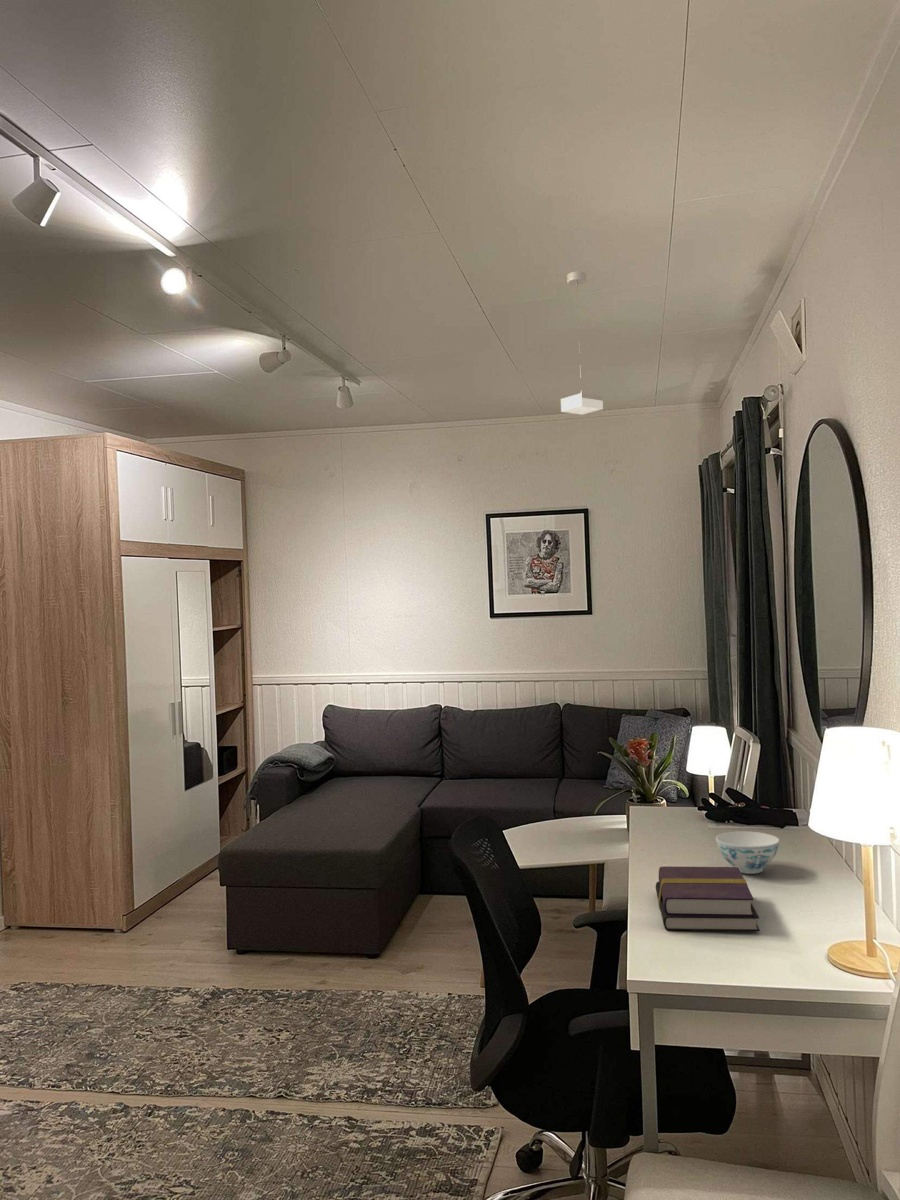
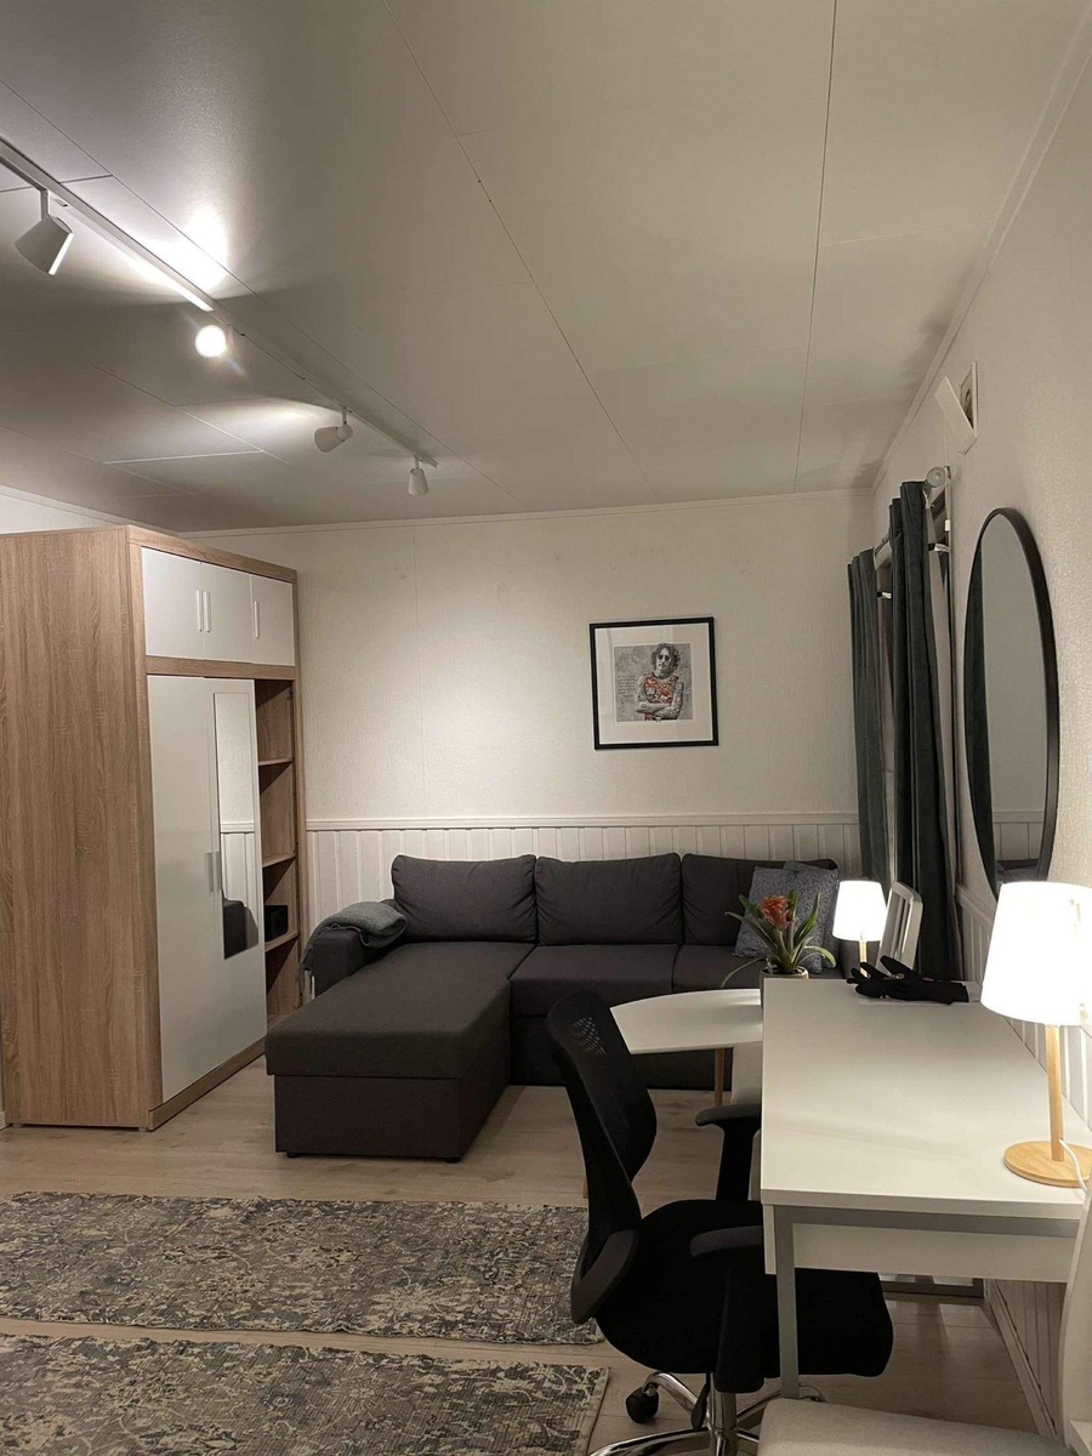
- book [655,865,761,932]
- pendant lamp [560,270,604,416]
- chinaware [715,831,780,875]
